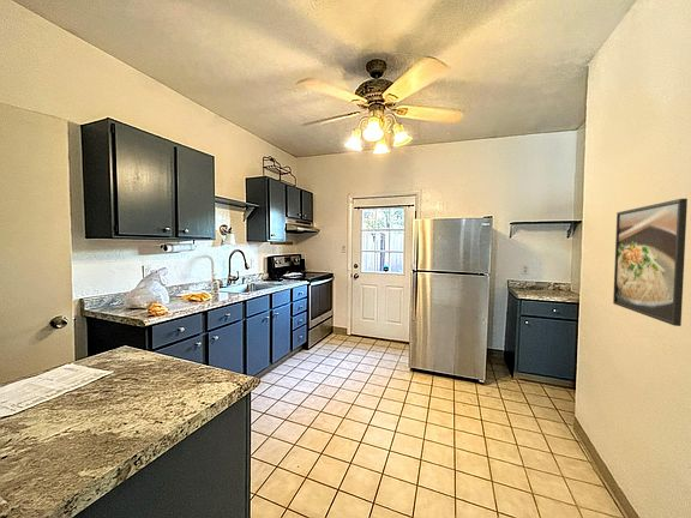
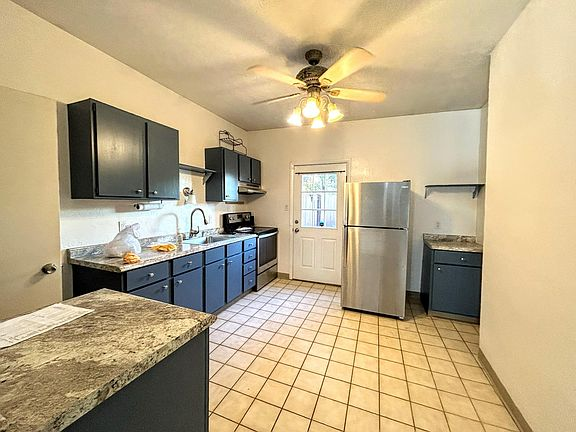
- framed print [612,198,689,327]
